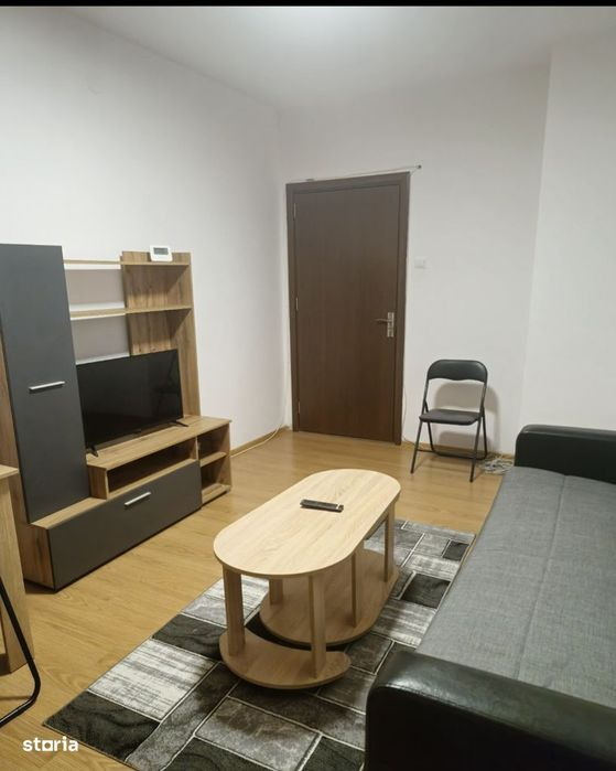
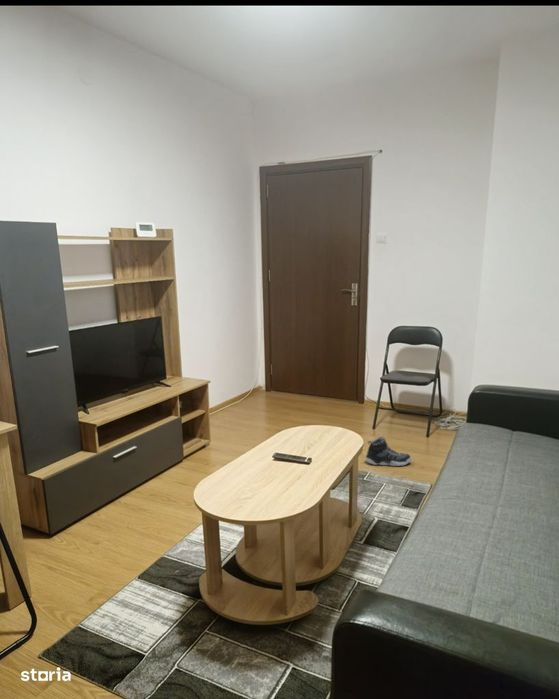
+ sneaker [365,435,412,467]
